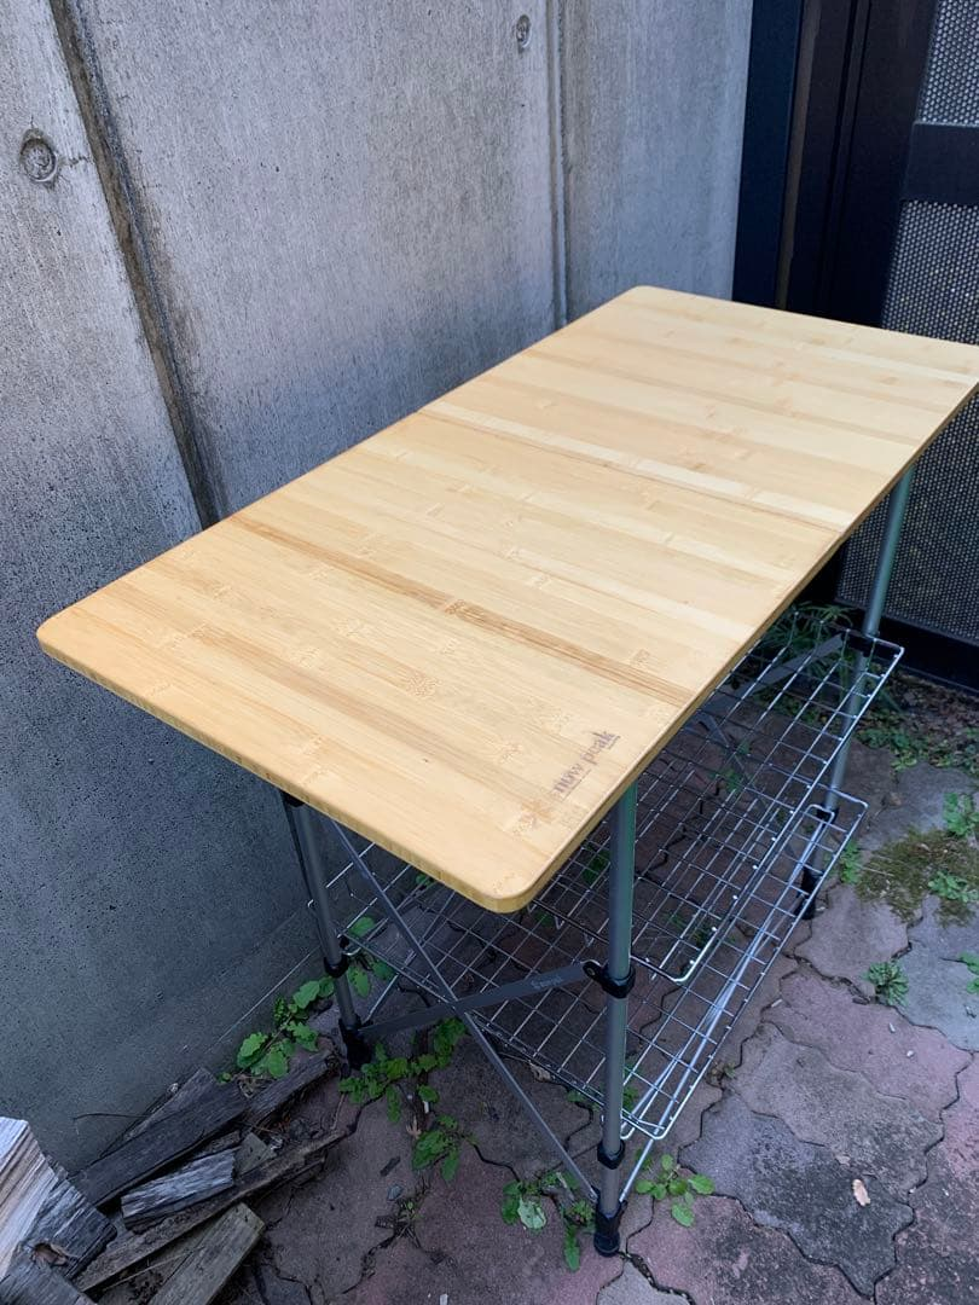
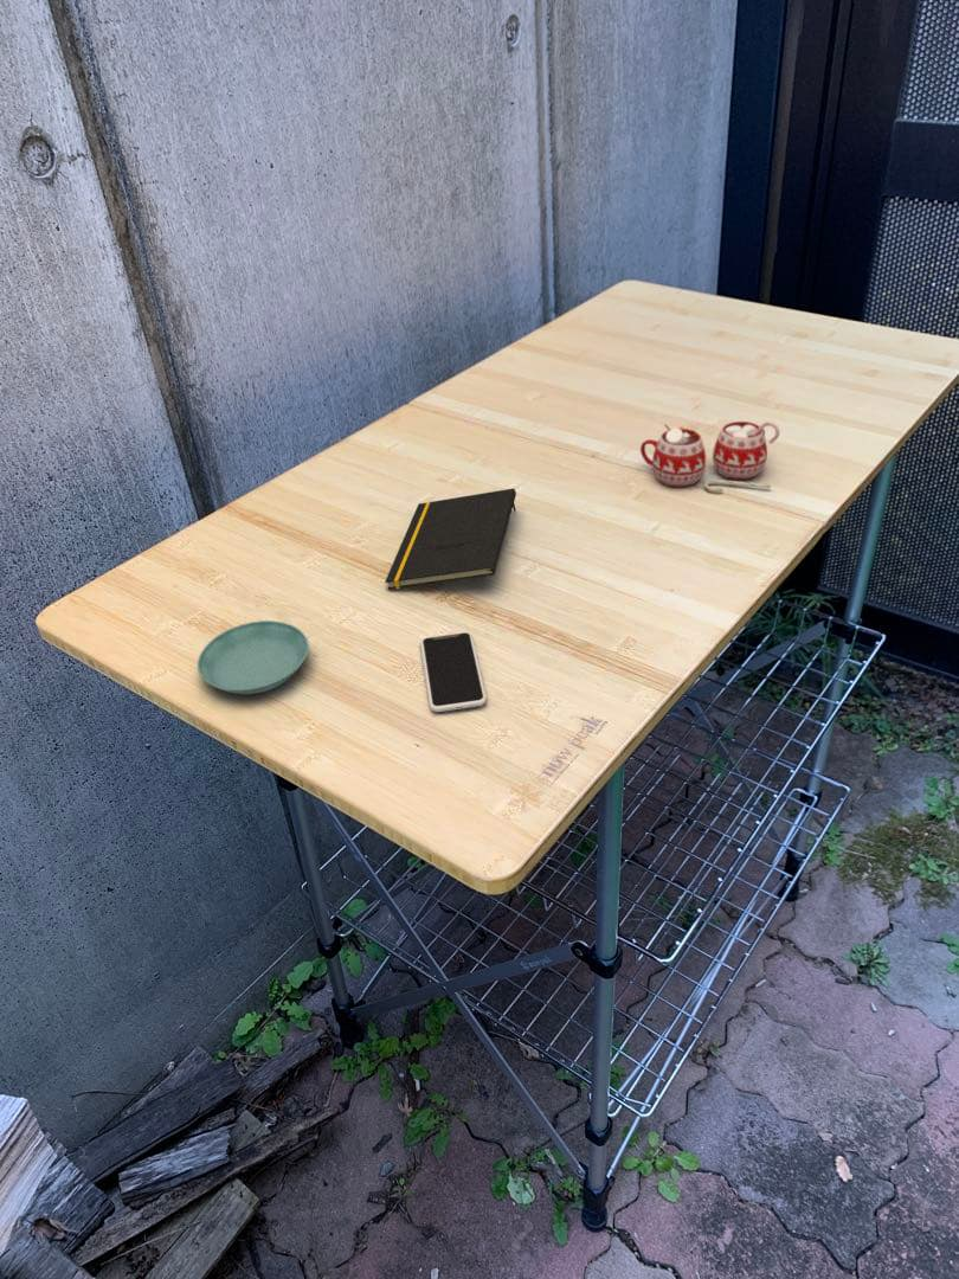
+ smartphone [419,631,488,713]
+ notepad [384,487,517,591]
+ saucer [197,619,310,695]
+ mug [639,420,780,493]
